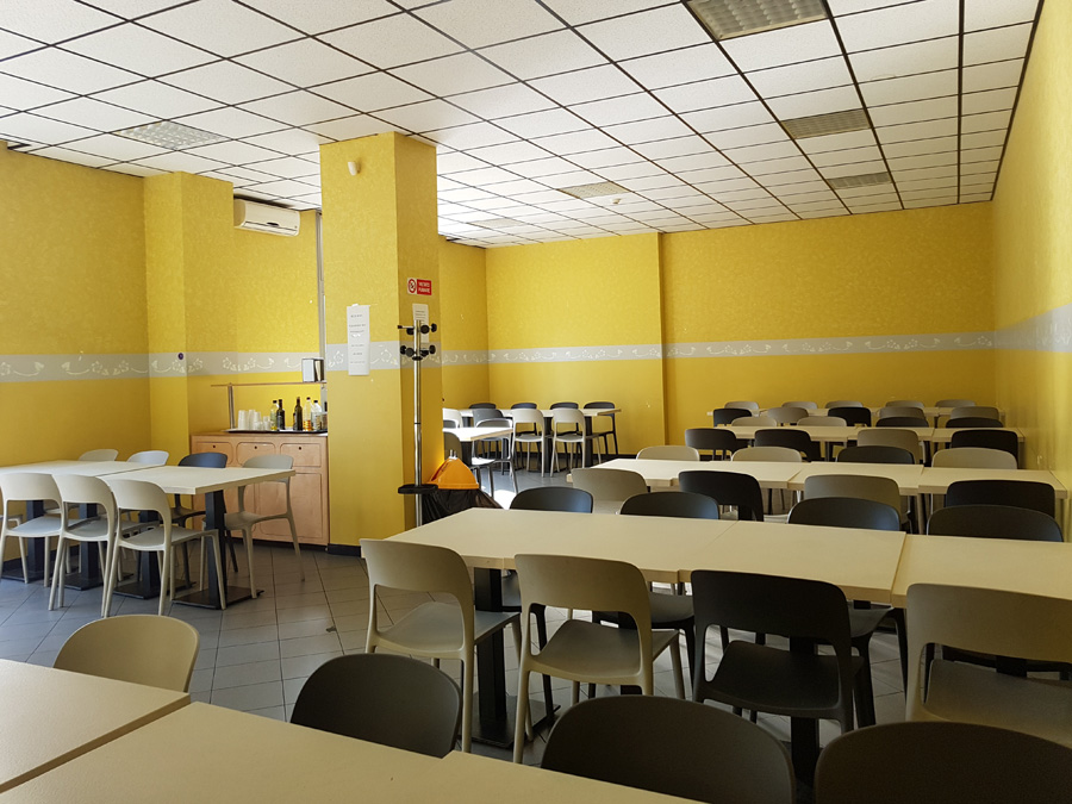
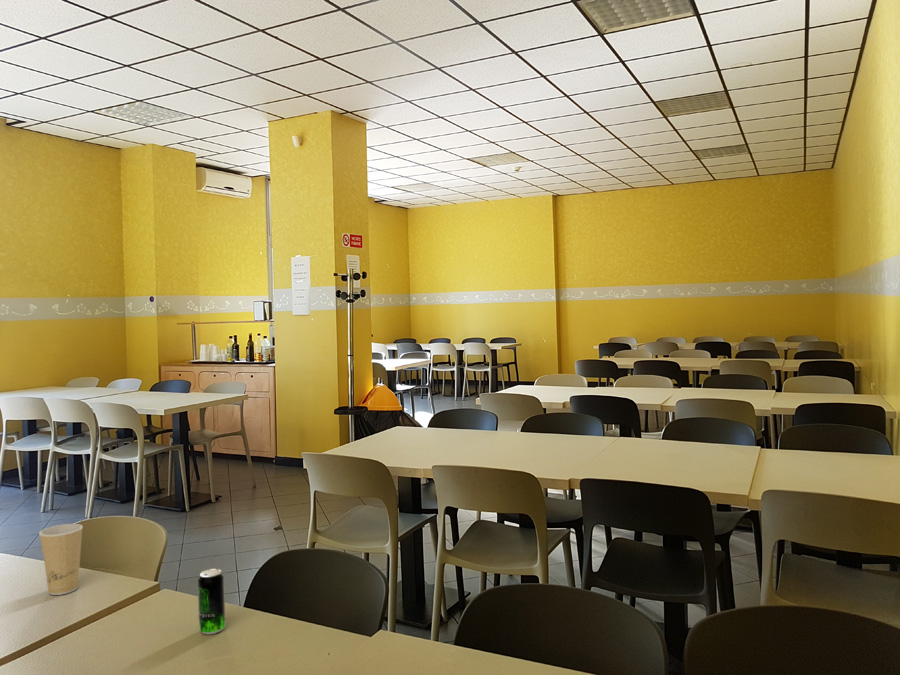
+ paper cup [38,523,84,596]
+ beverage can [197,568,226,635]
